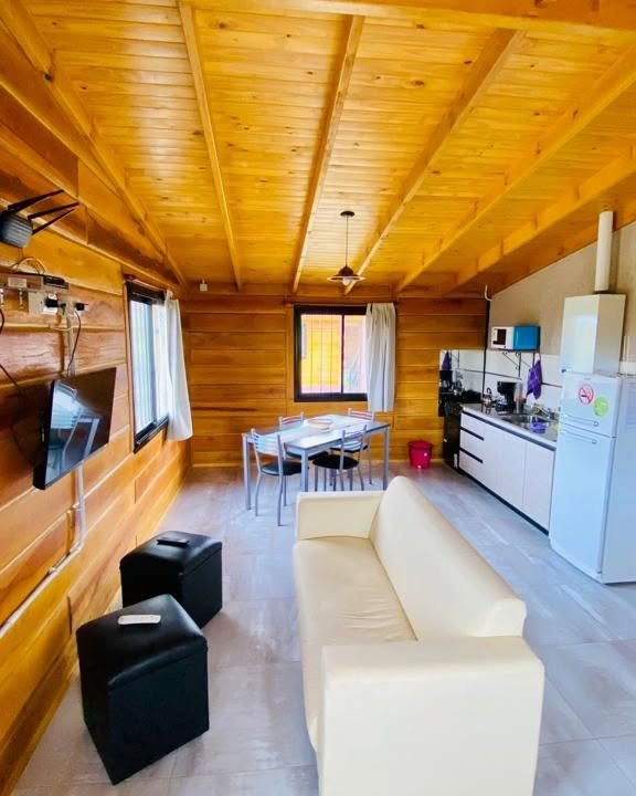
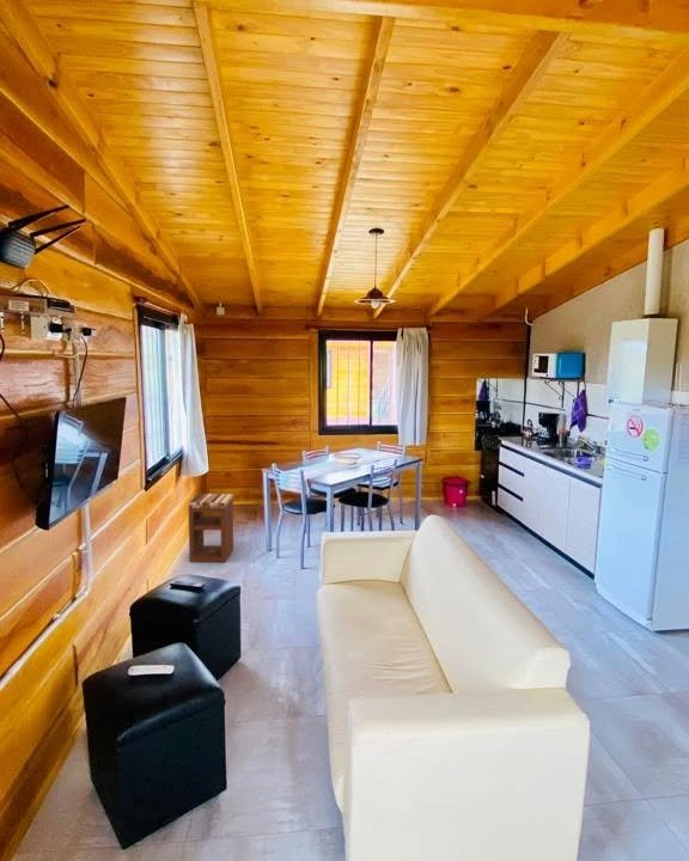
+ nightstand [188,493,234,563]
